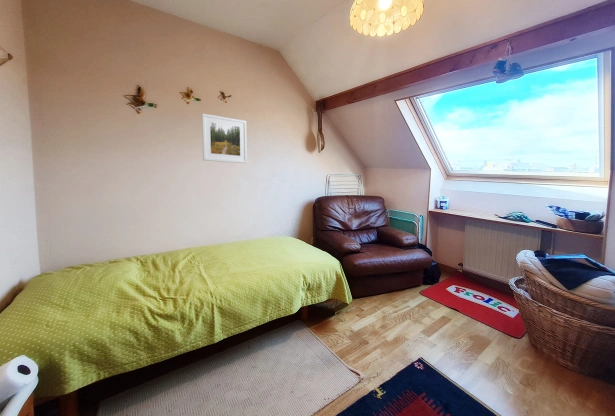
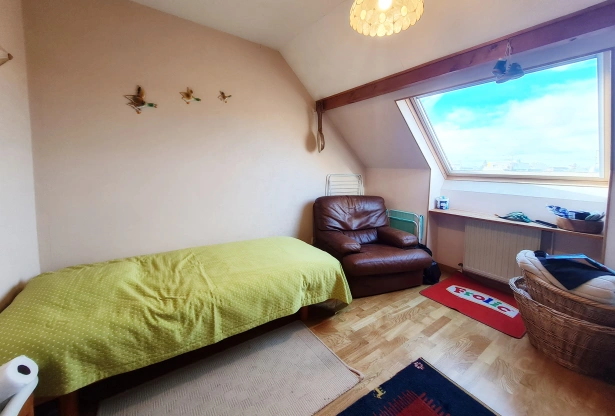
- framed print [201,113,248,164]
